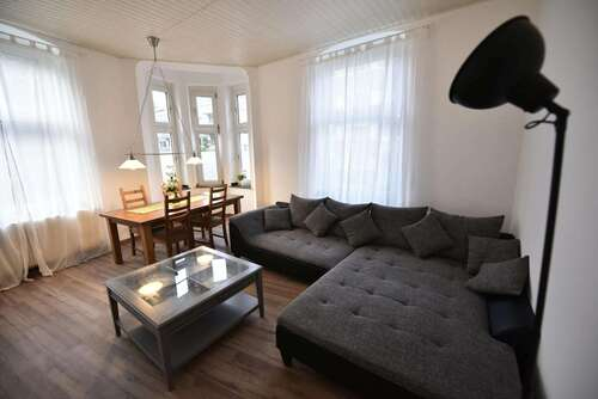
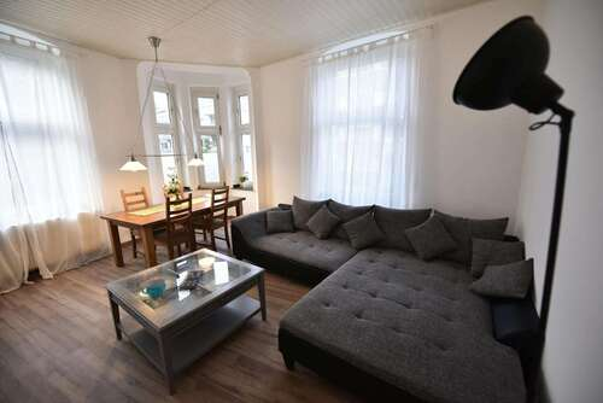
+ cup [140,278,168,299]
+ remote control [177,269,205,291]
